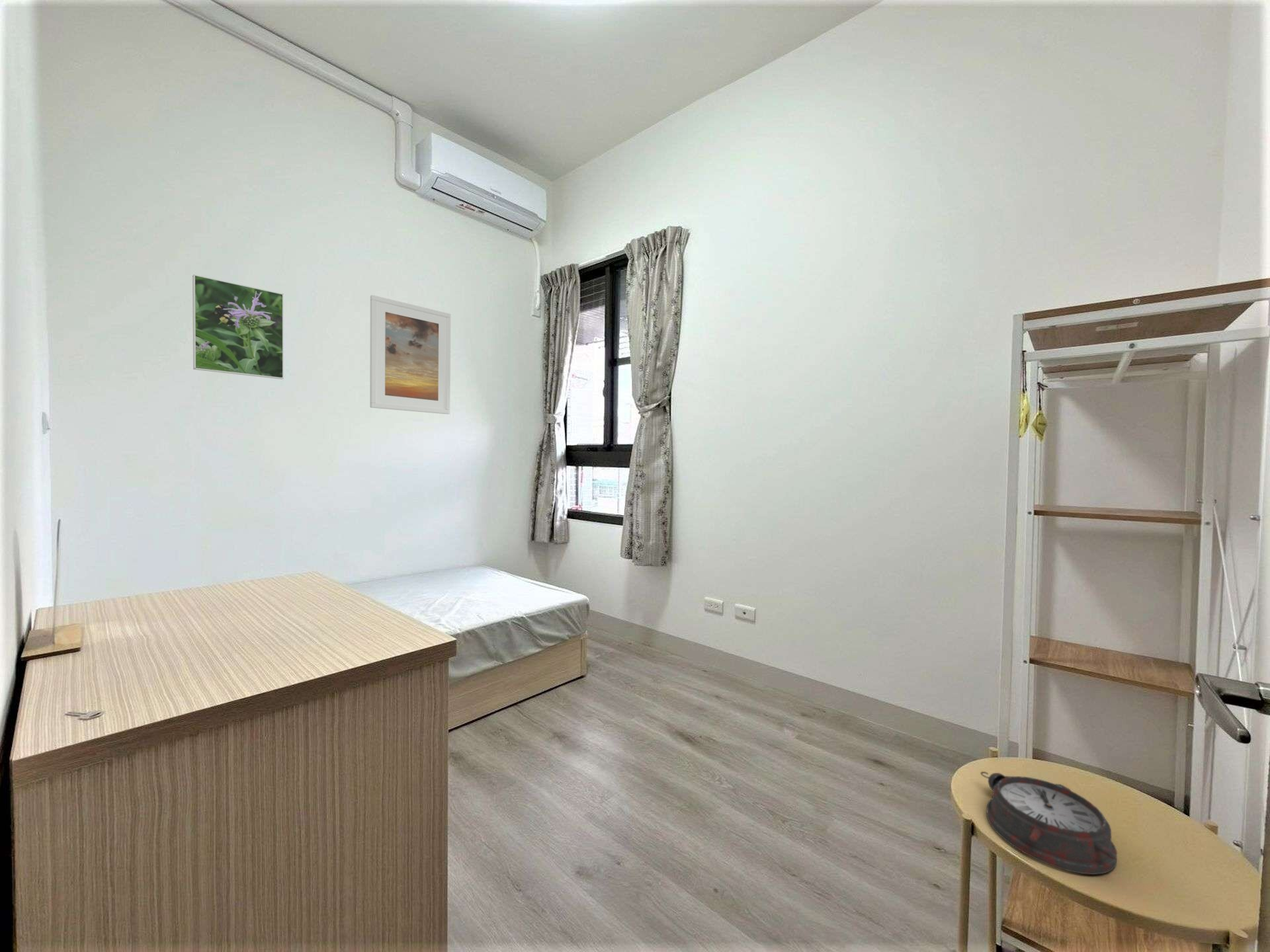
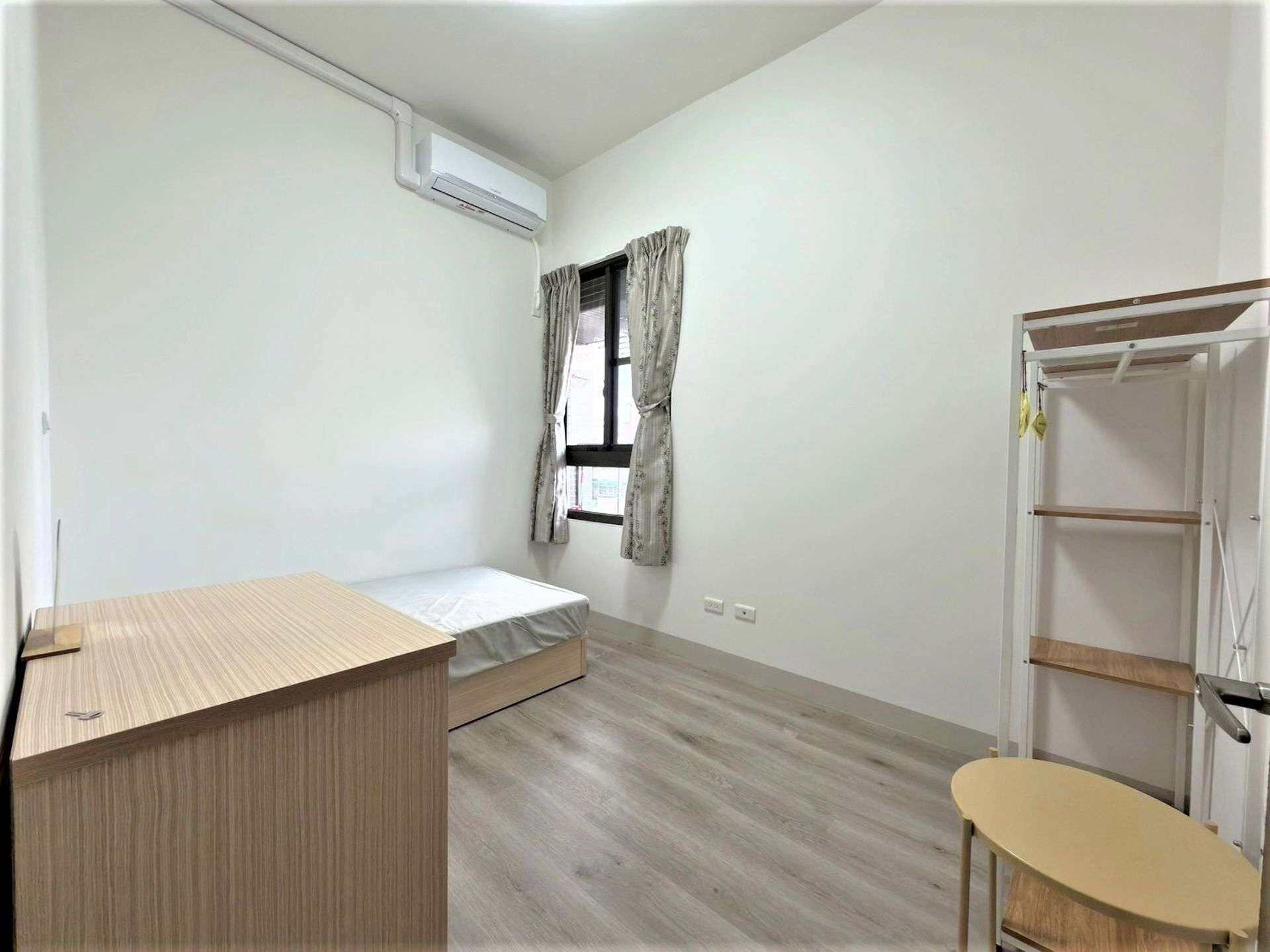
- alarm clock [980,771,1118,875]
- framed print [369,294,451,415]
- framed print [192,274,284,380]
